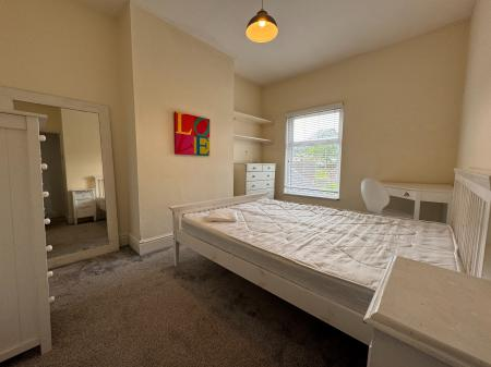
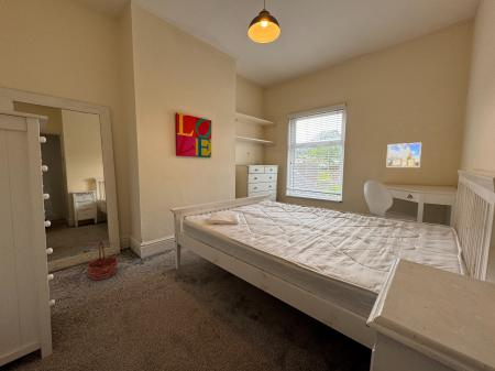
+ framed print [385,142,422,168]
+ basket [86,240,119,281]
